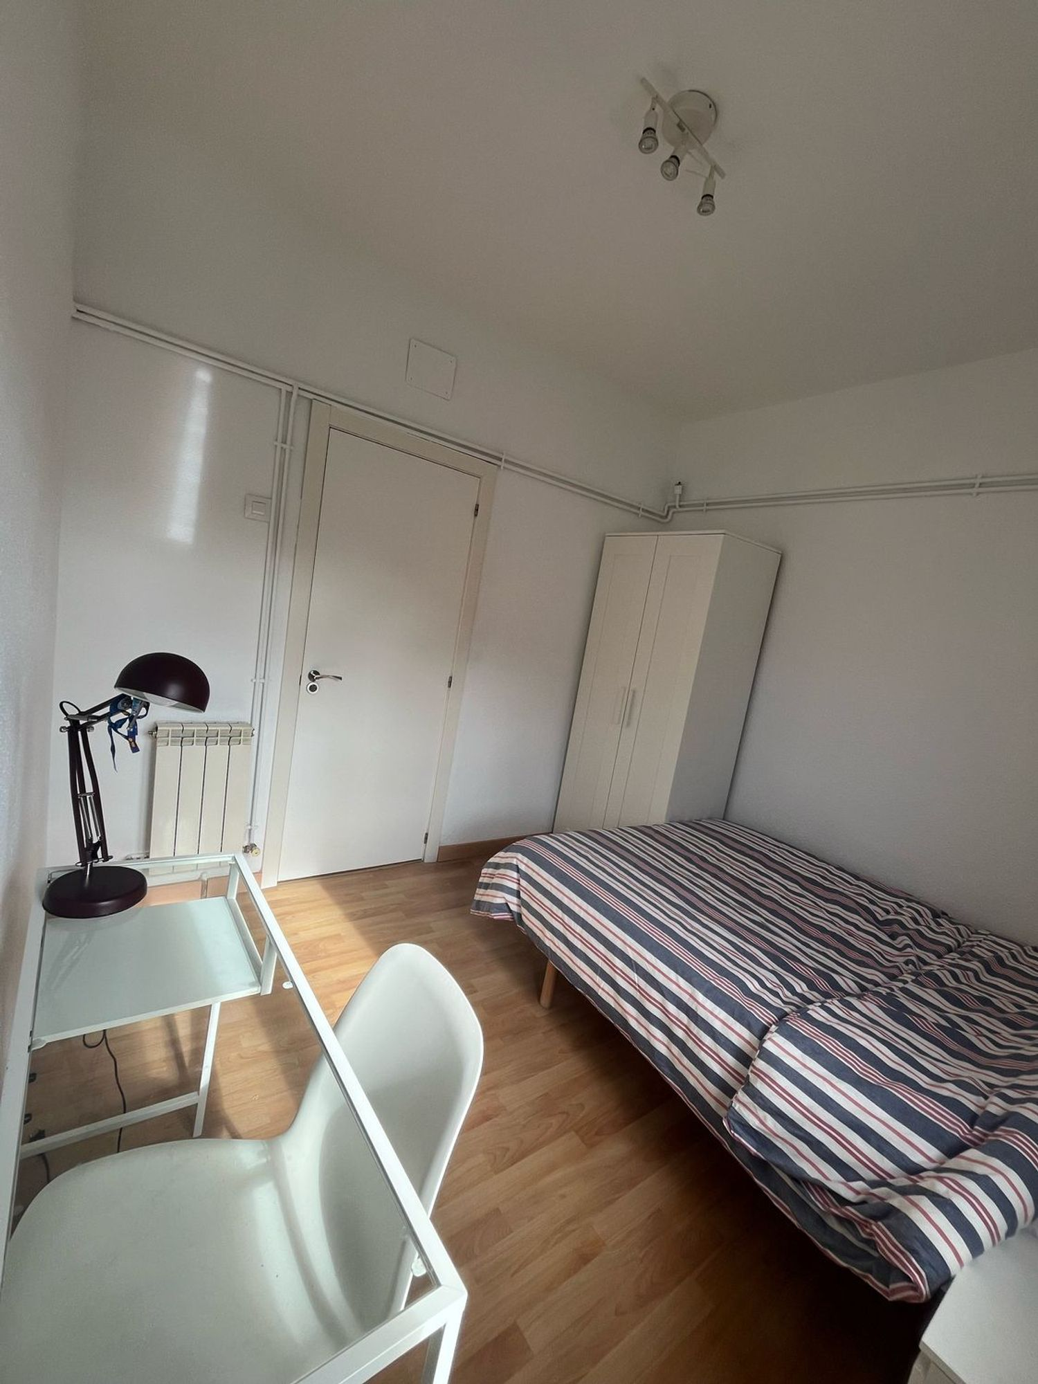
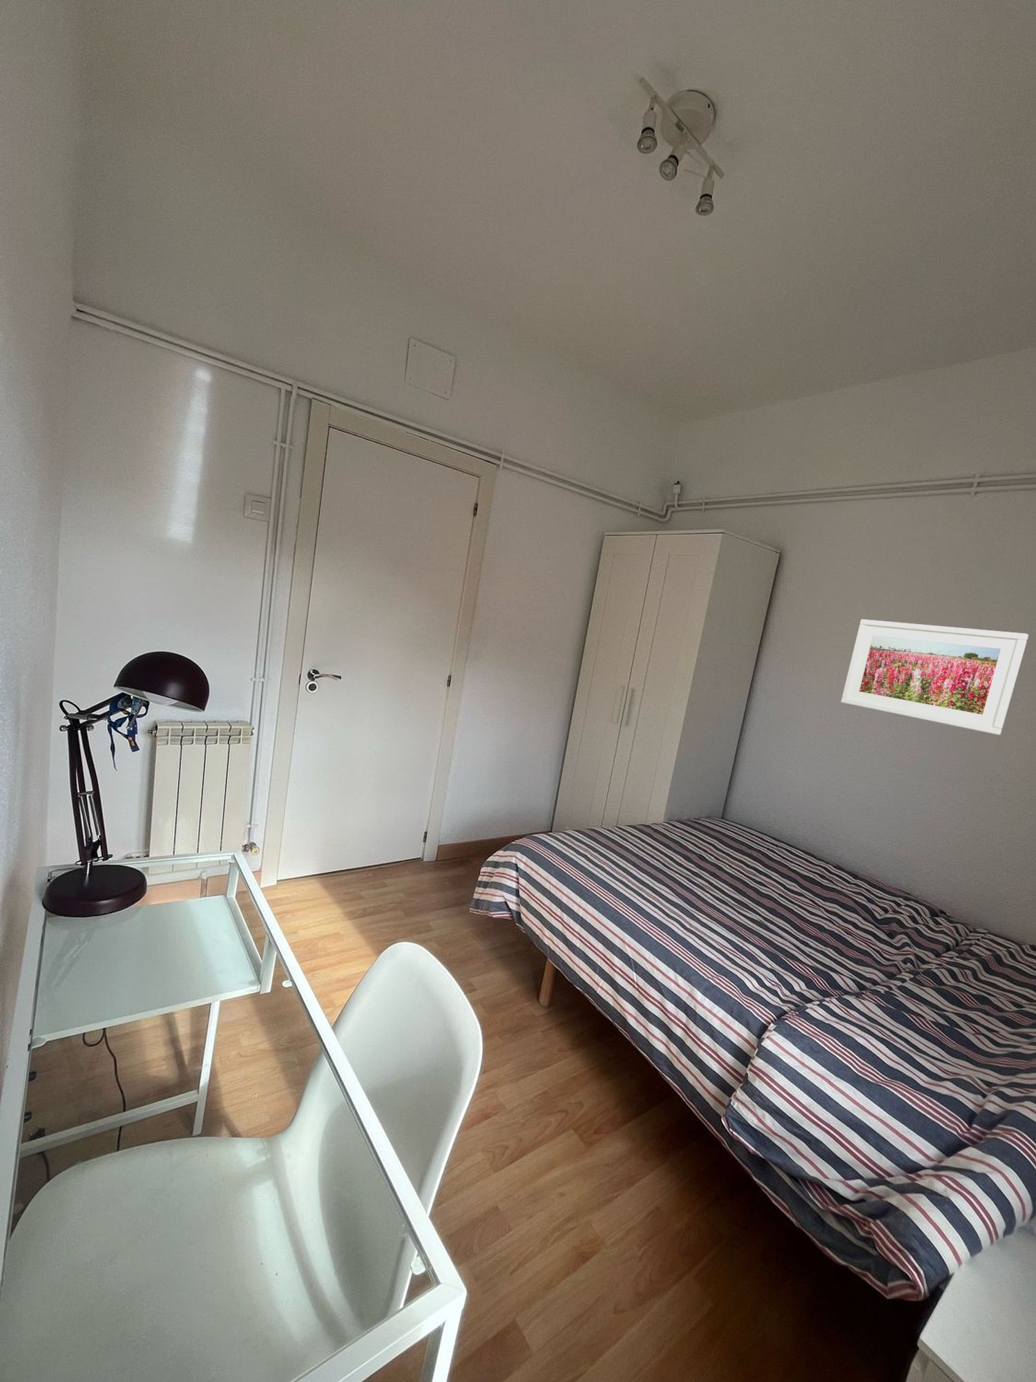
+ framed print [840,618,1029,736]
